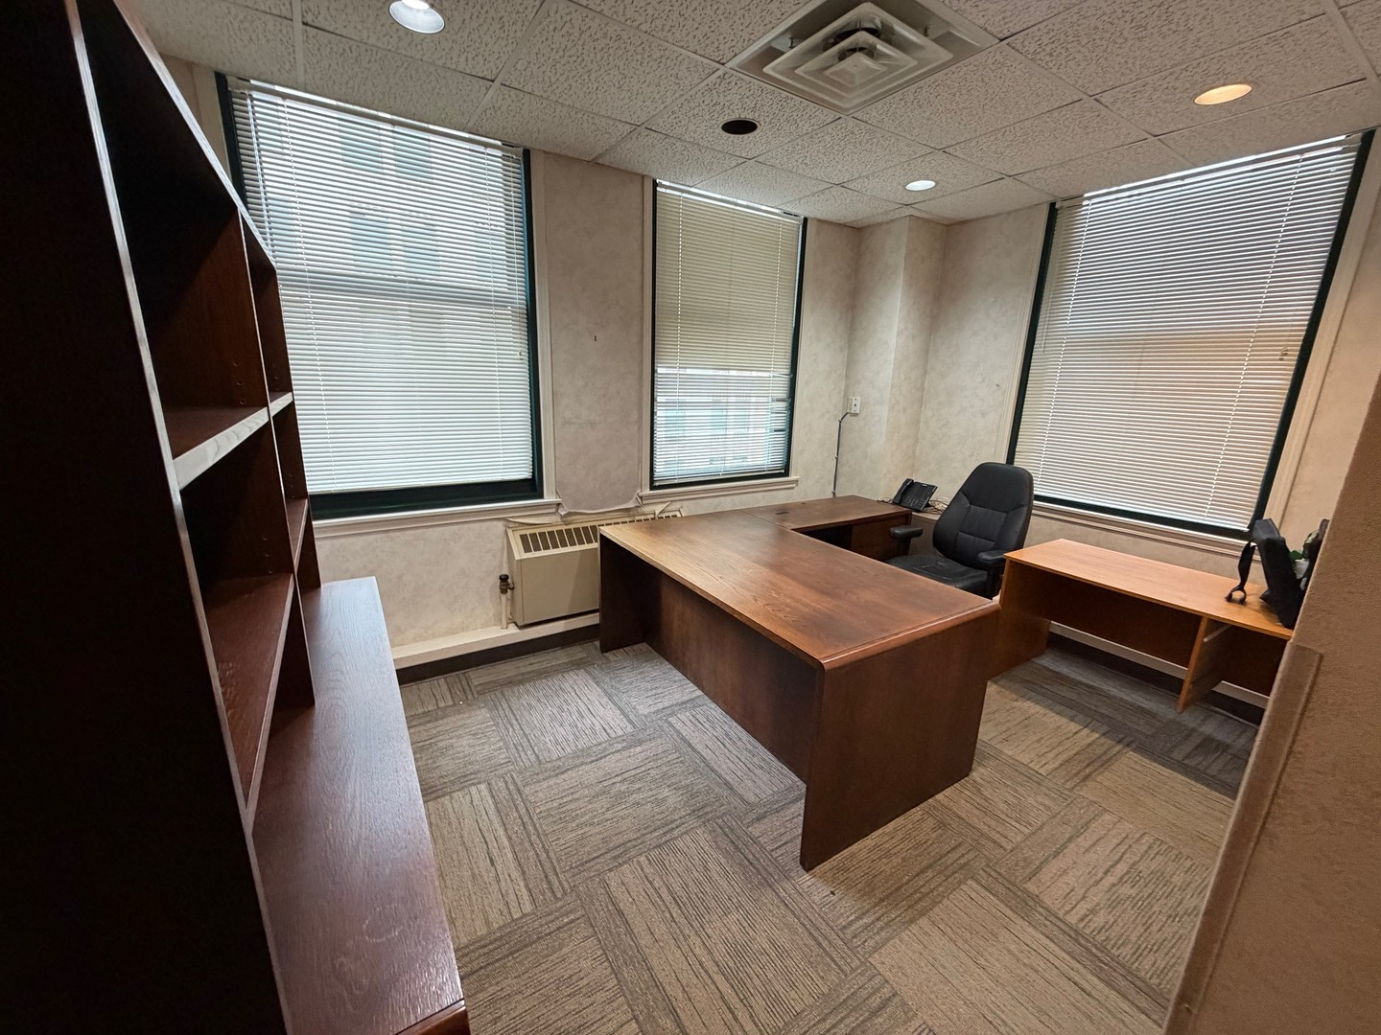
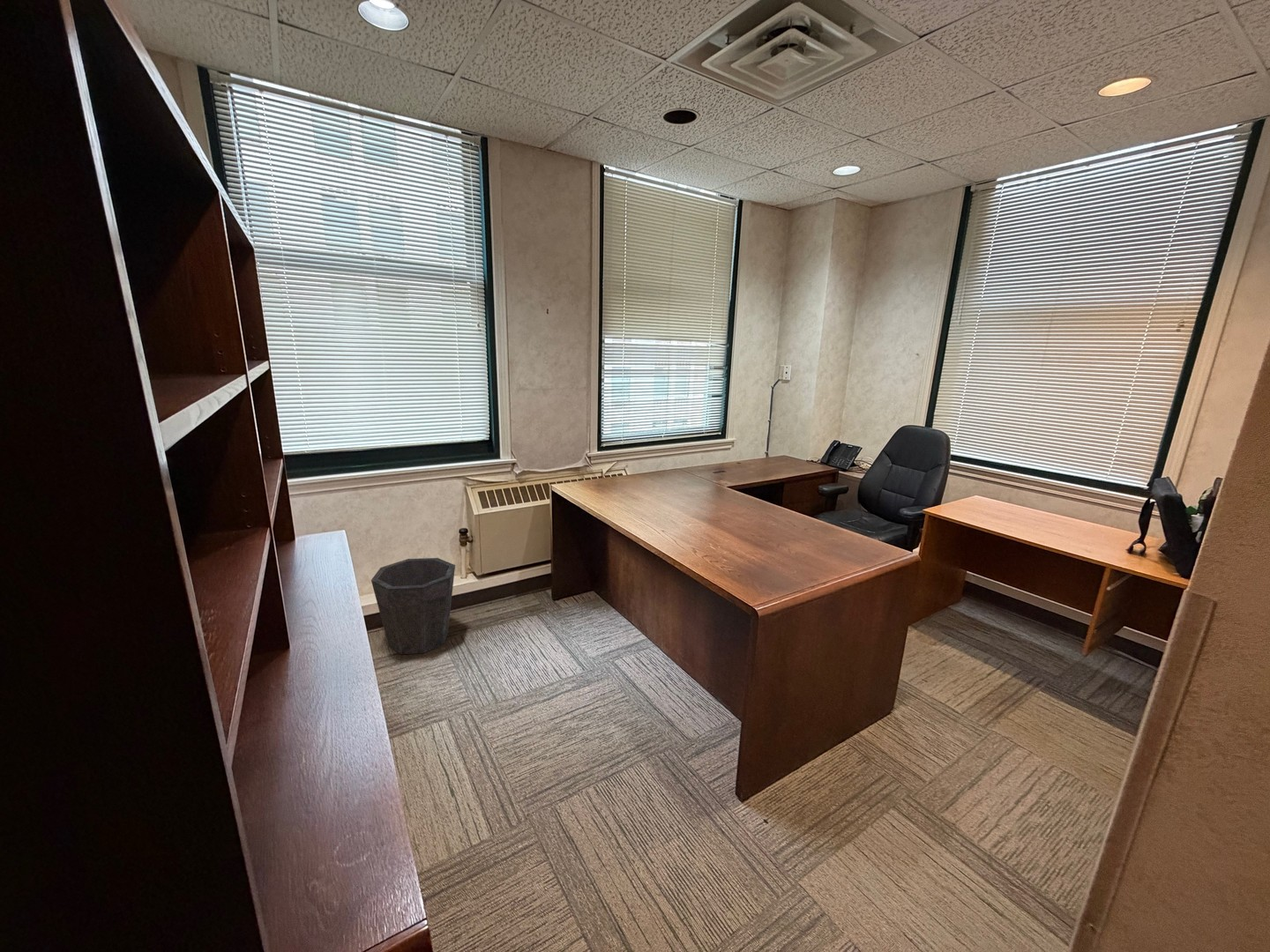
+ waste bin [370,557,456,655]
